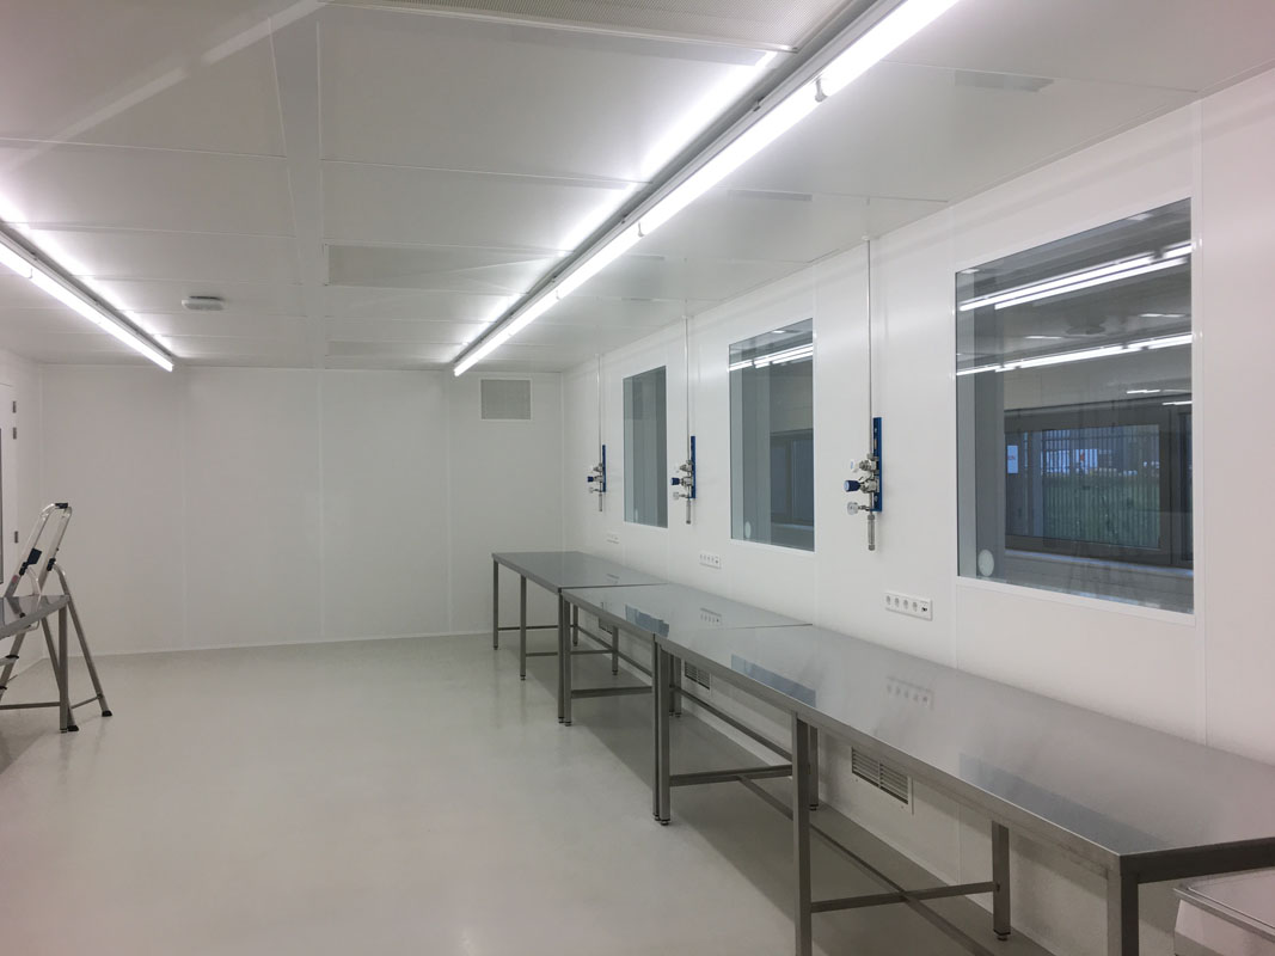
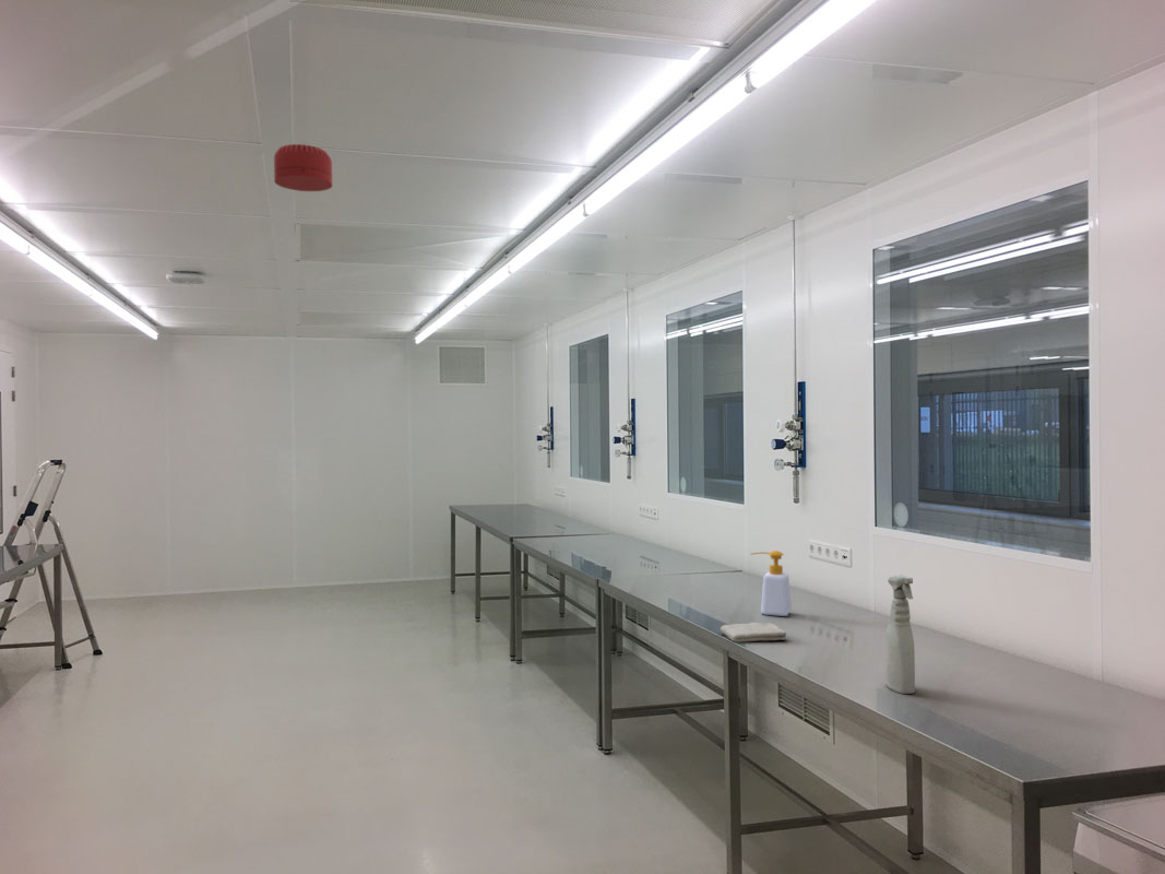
+ soap bottle [749,550,793,617]
+ washcloth [720,622,787,643]
+ spray bottle [884,575,916,695]
+ smoke detector [273,143,333,192]
